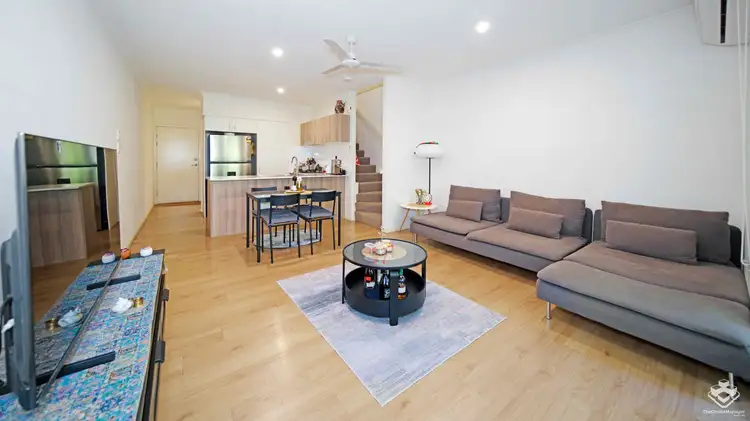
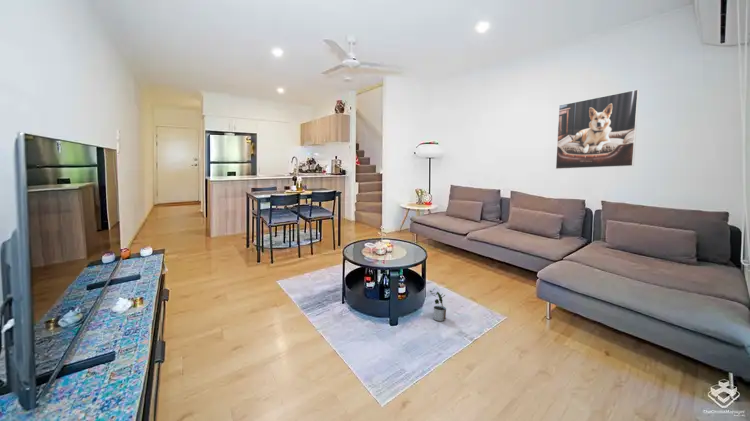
+ potted plant [429,287,447,322]
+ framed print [555,88,640,170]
